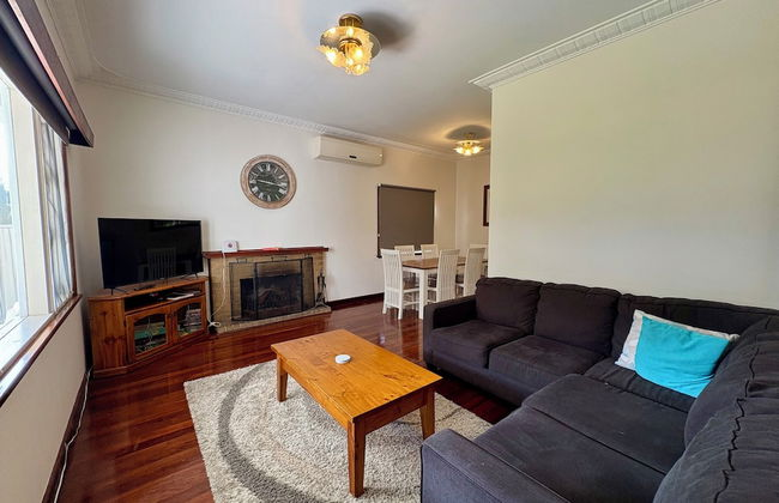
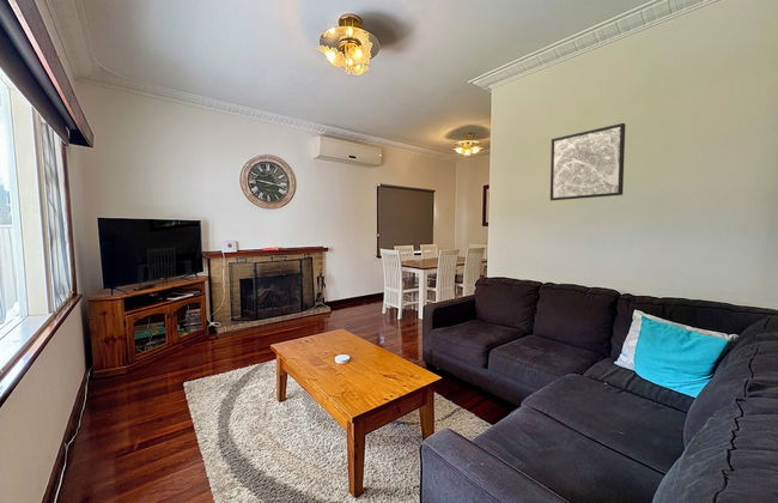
+ wall art [549,122,626,201]
